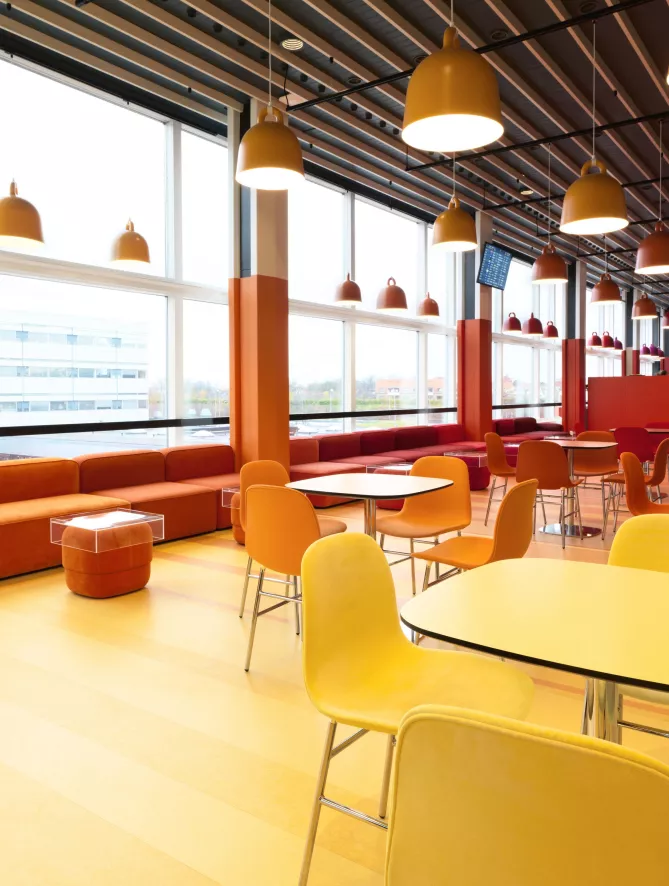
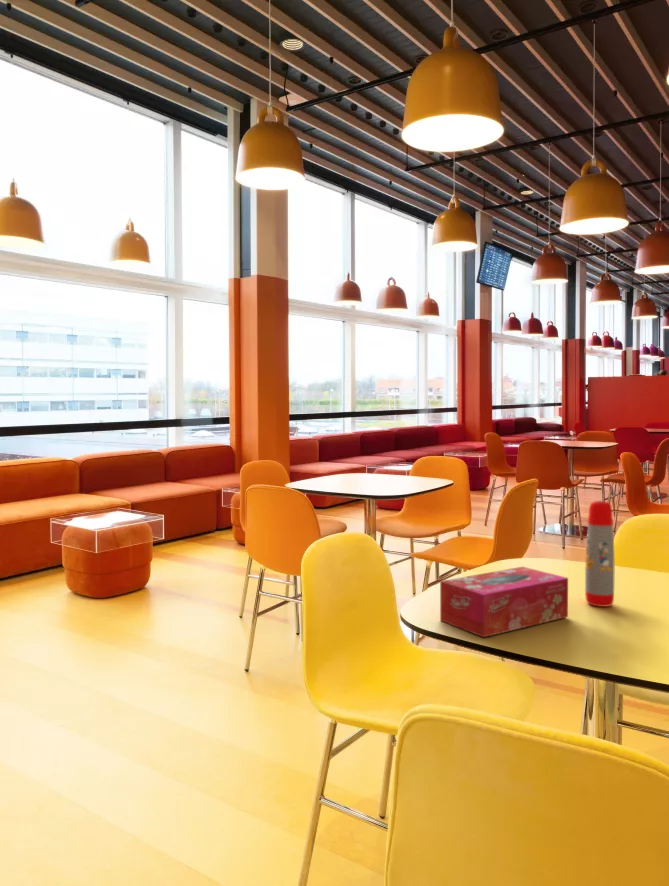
+ tissue box [439,566,569,638]
+ water bottle [584,500,615,608]
